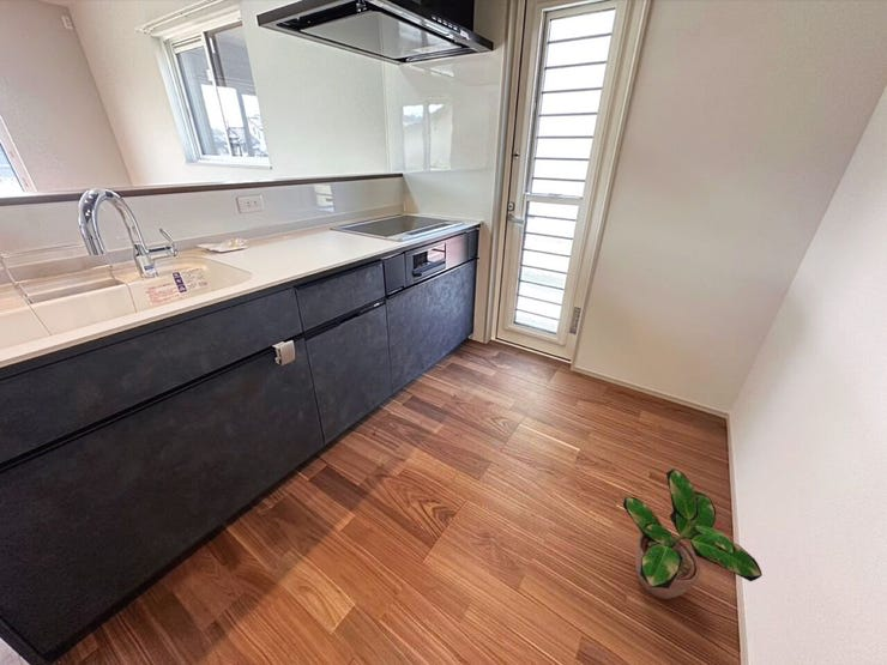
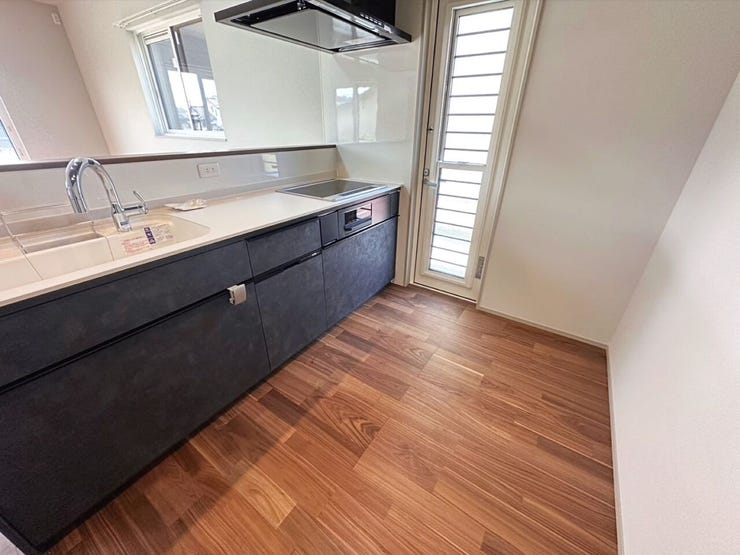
- potted plant [622,467,764,600]
